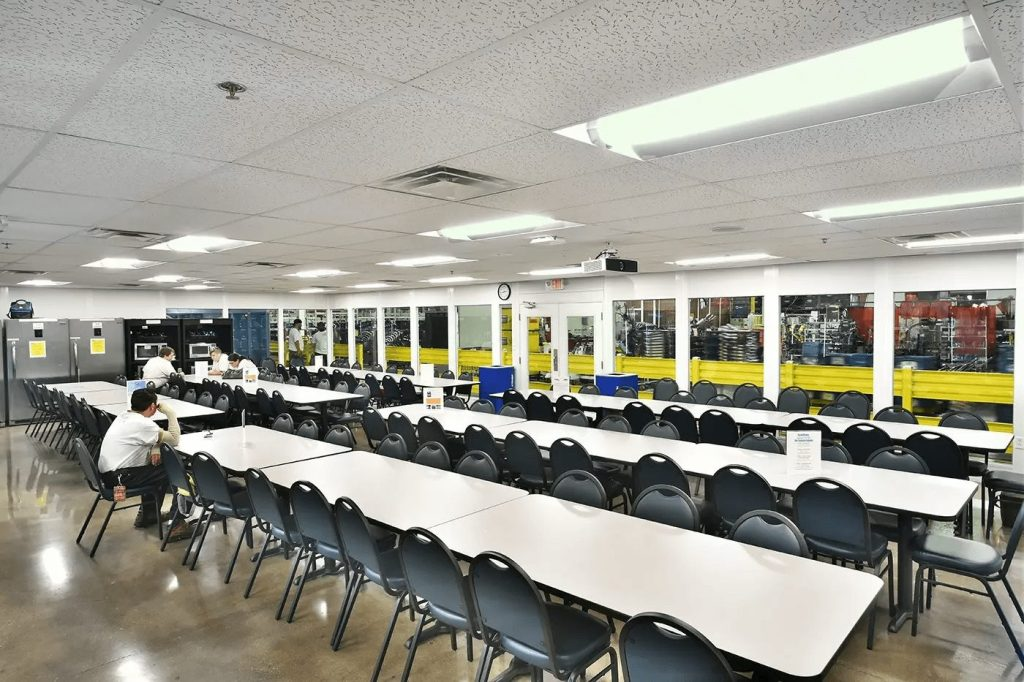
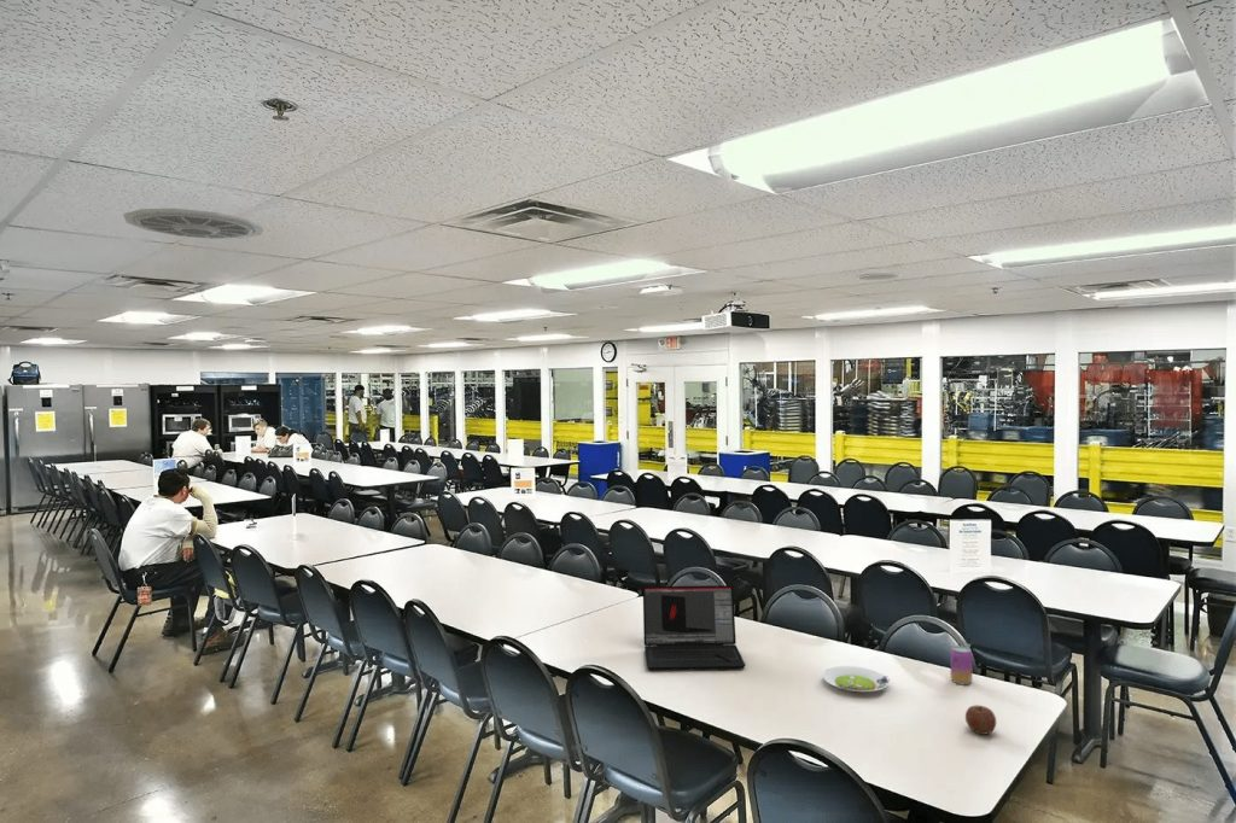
+ ceiling vent [122,208,264,240]
+ apple [964,705,997,736]
+ salad plate [821,665,891,693]
+ laptop [642,584,747,671]
+ beverage can [950,644,973,685]
